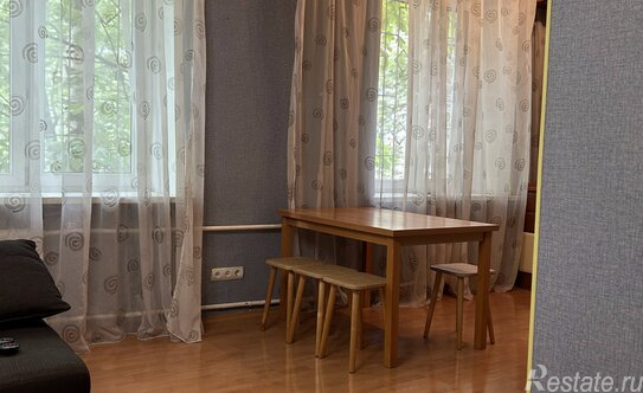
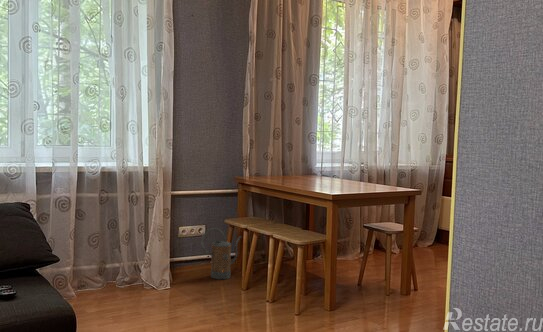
+ watering can [200,227,243,280]
